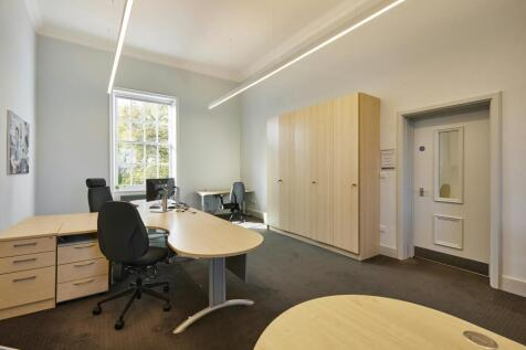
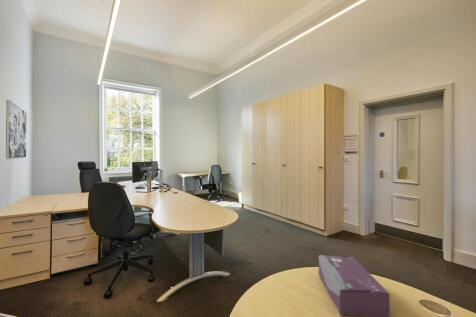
+ tissue box [318,254,391,317]
